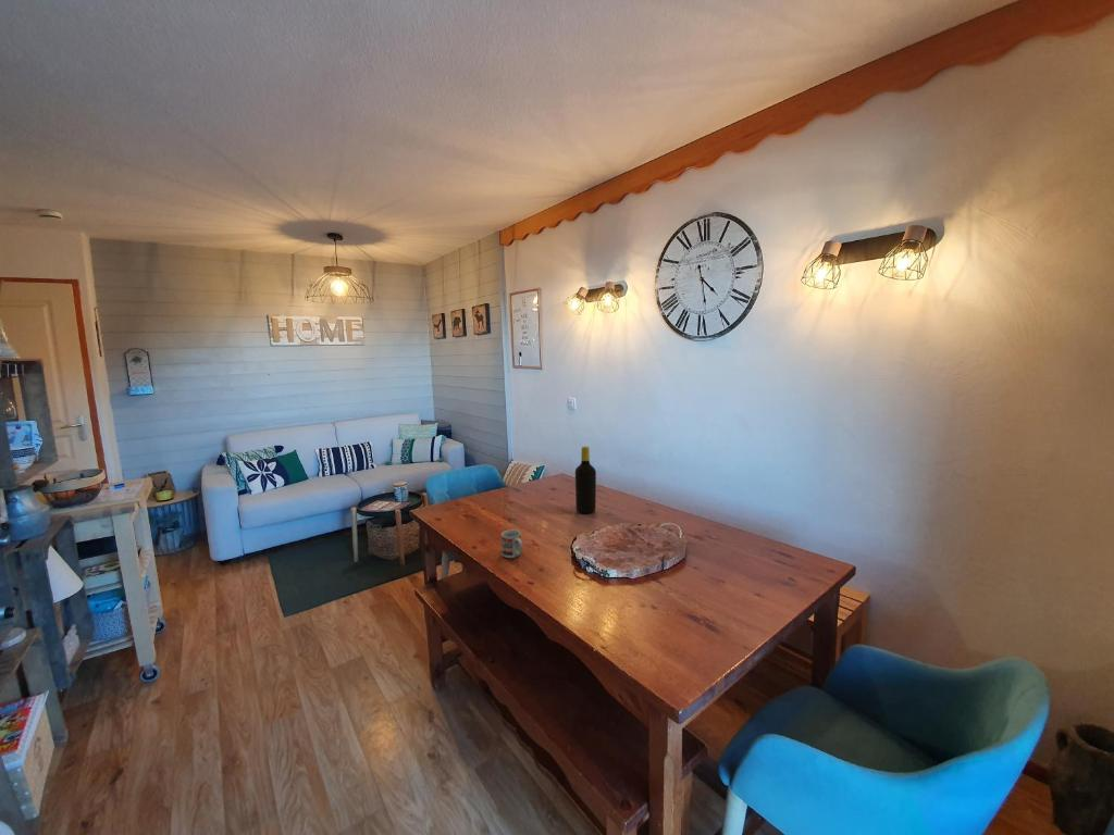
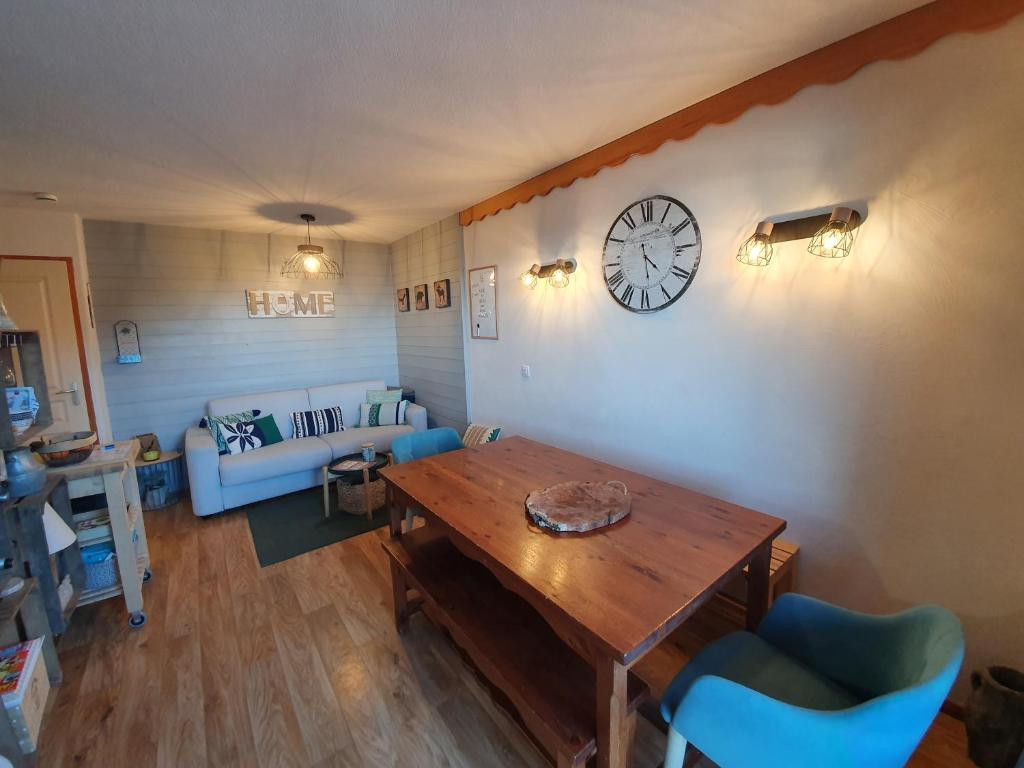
- bottle [574,445,597,514]
- cup [500,529,524,559]
